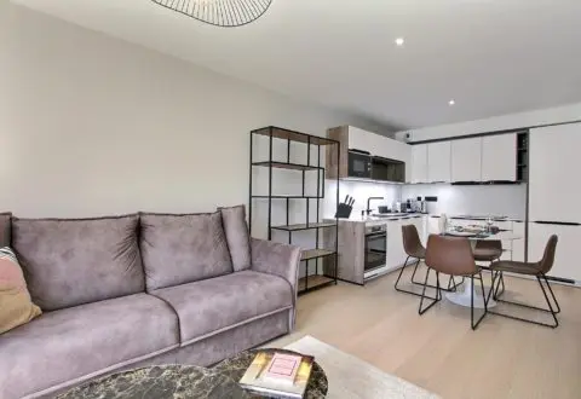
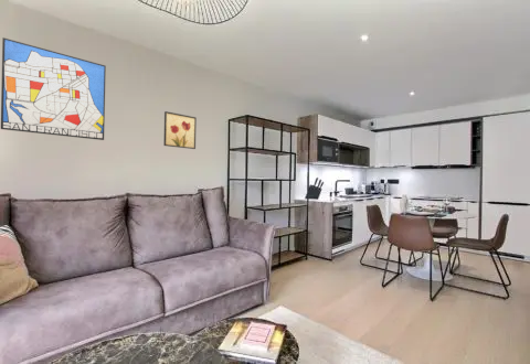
+ wall art [162,110,198,150]
+ wall art [0,36,107,141]
